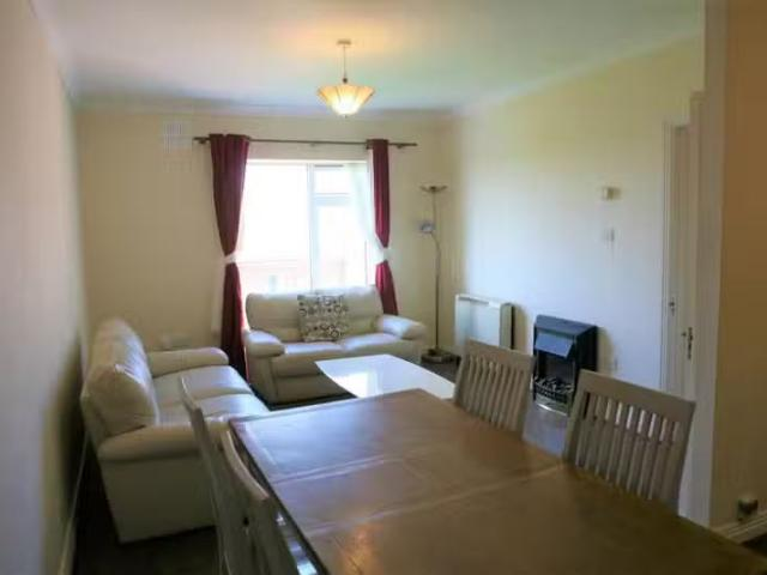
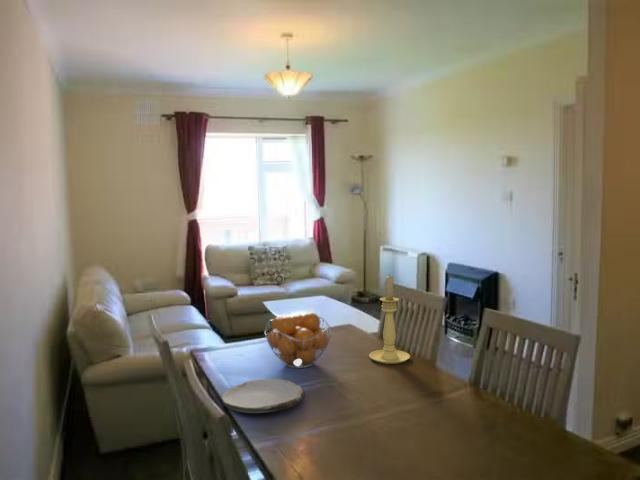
+ plate [221,378,306,414]
+ fruit basket [264,312,334,369]
+ candle holder [368,274,411,365]
